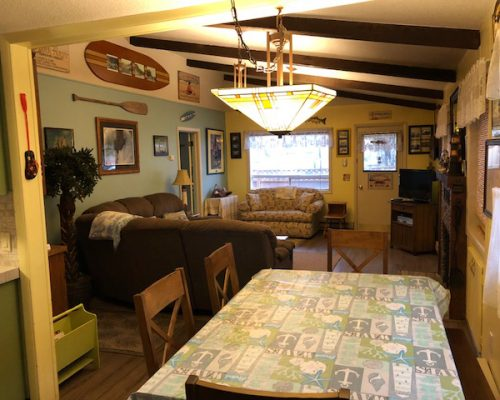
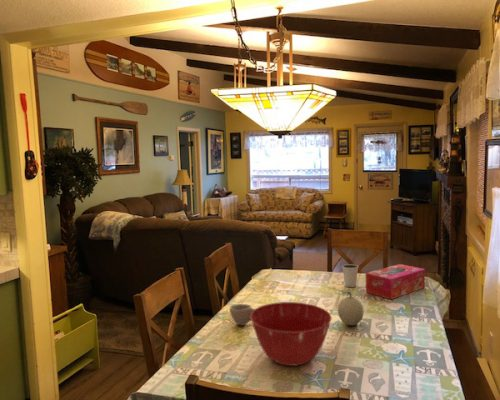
+ cup [229,303,255,326]
+ mixing bowl [250,301,333,367]
+ fruit [337,291,365,326]
+ tissue box [365,263,426,300]
+ dixie cup [341,263,359,288]
